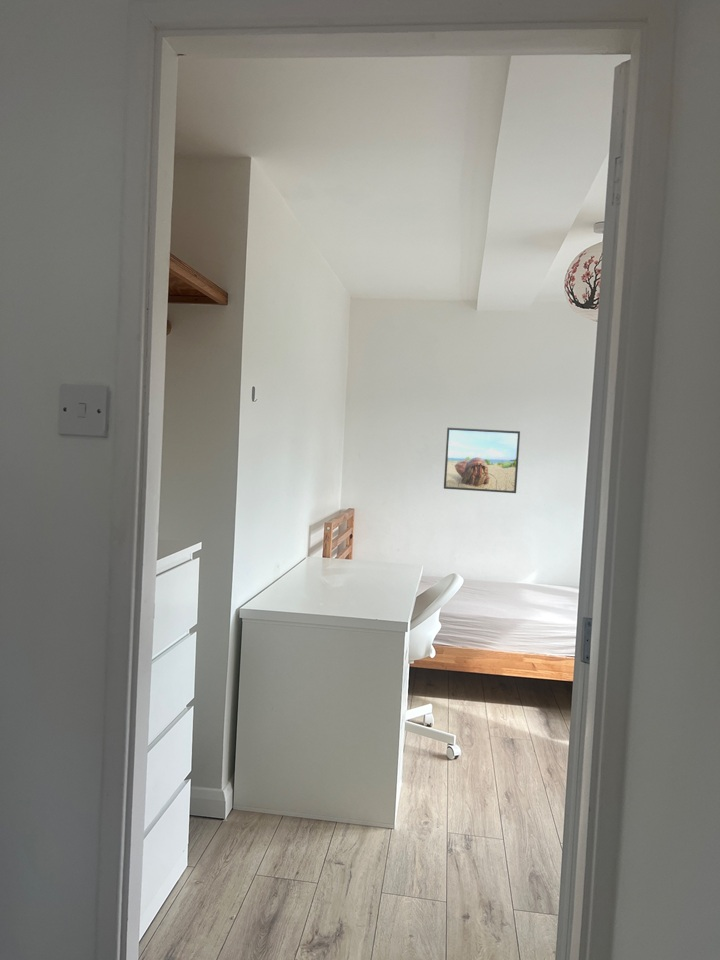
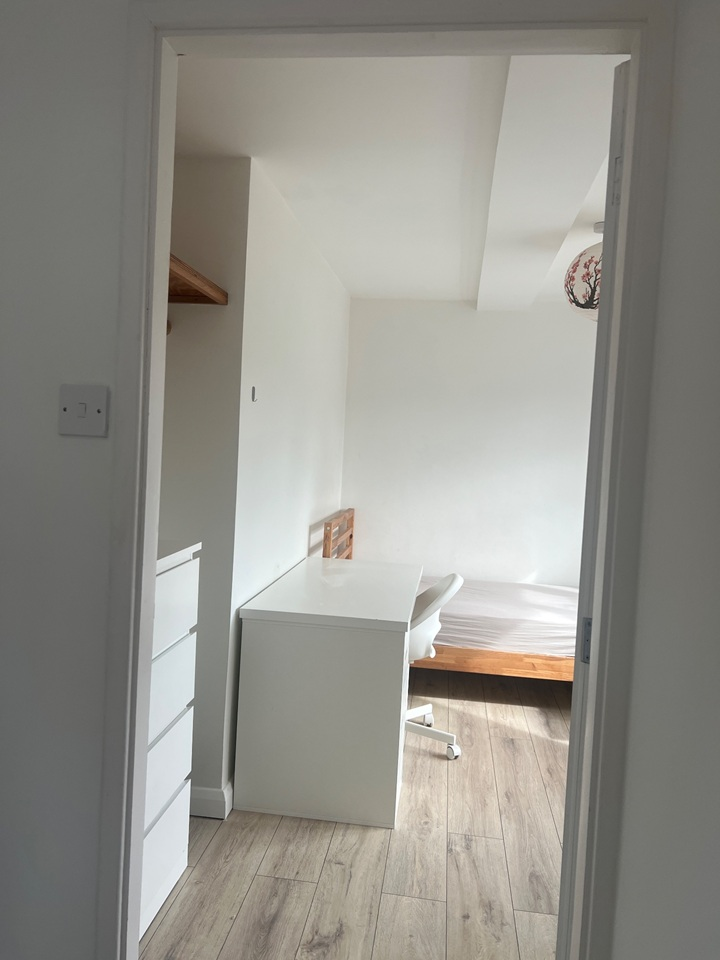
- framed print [443,427,521,494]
